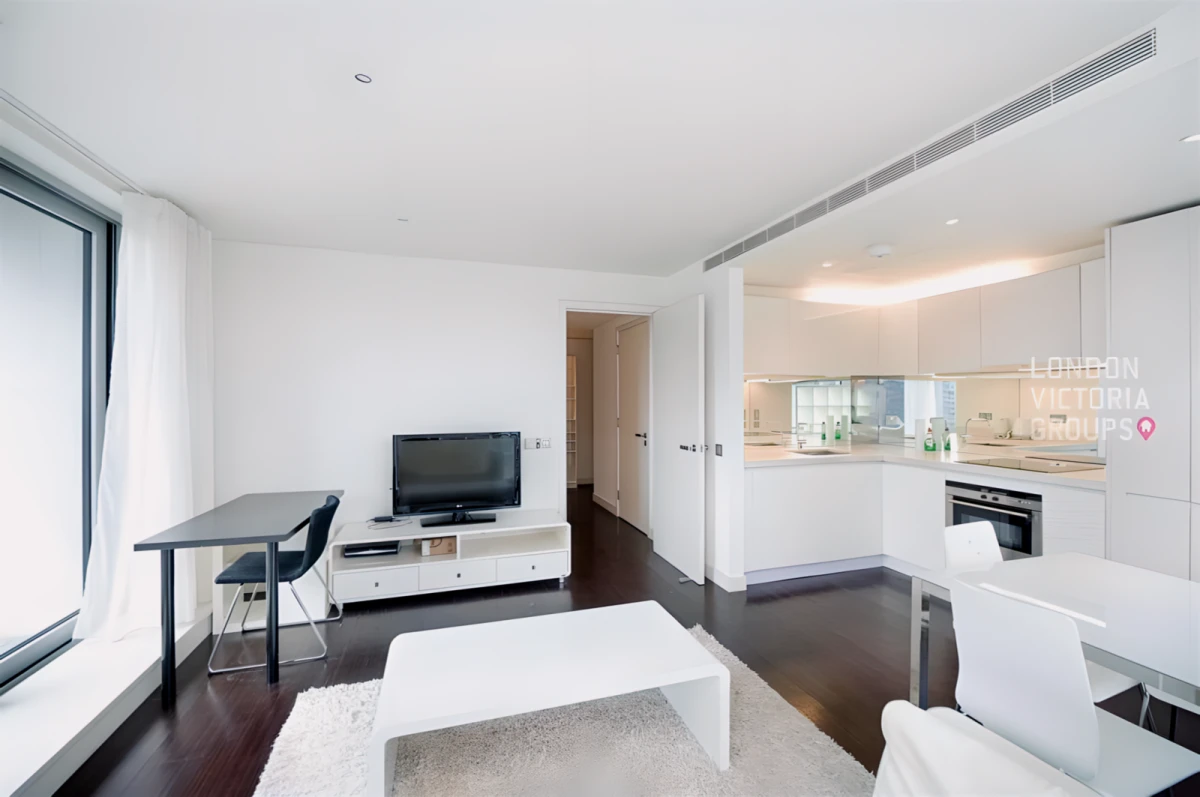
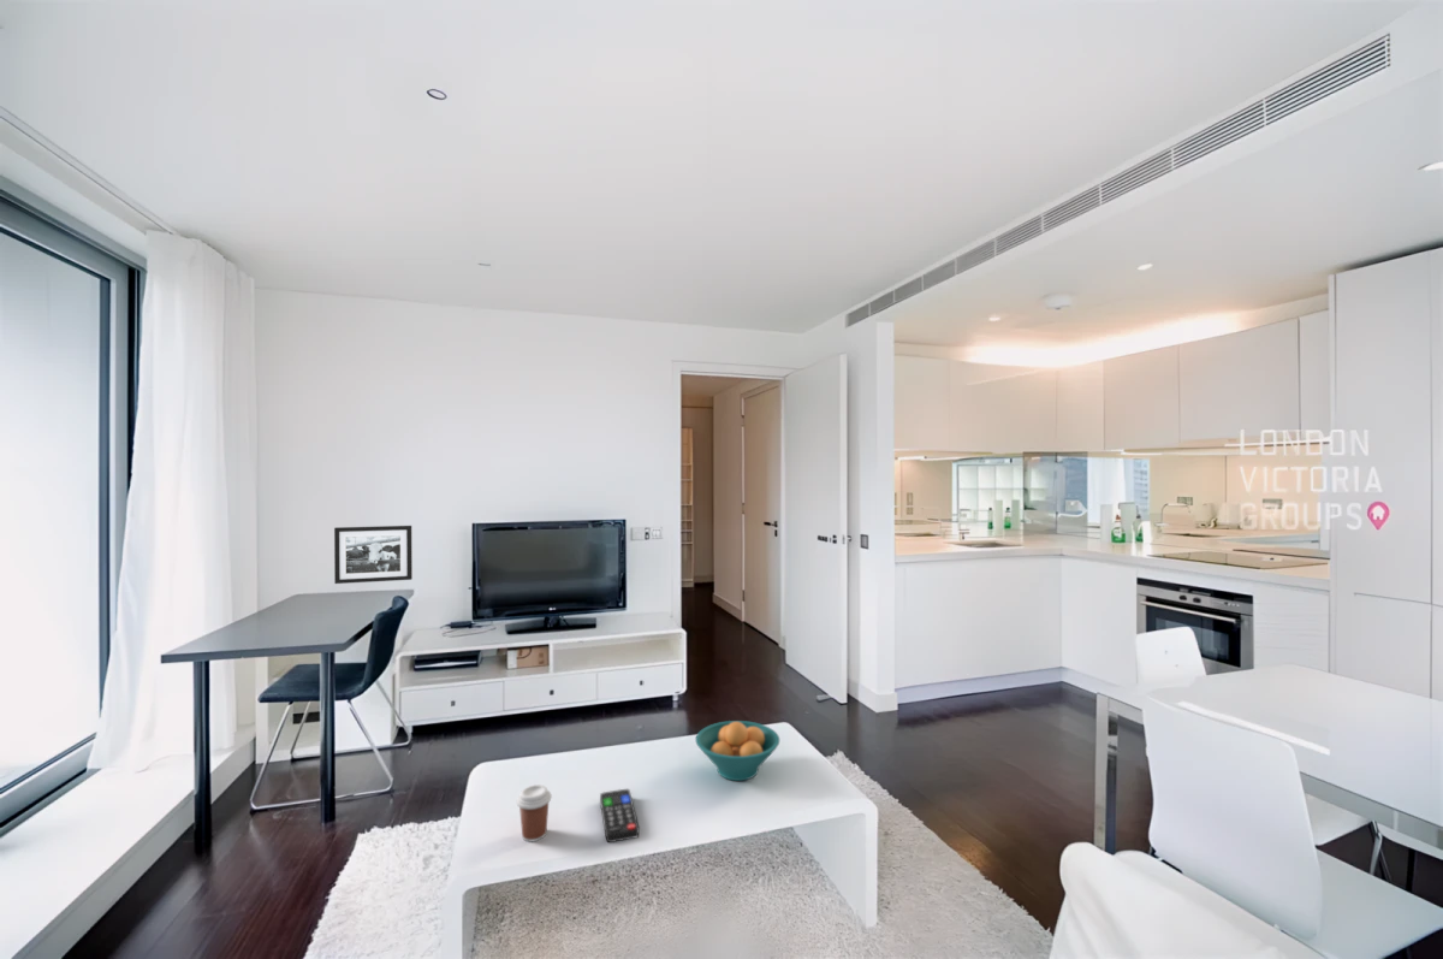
+ remote control [599,788,640,843]
+ picture frame [333,525,414,585]
+ fruit bowl [694,720,780,782]
+ coffee cup [516,783,553,843]
